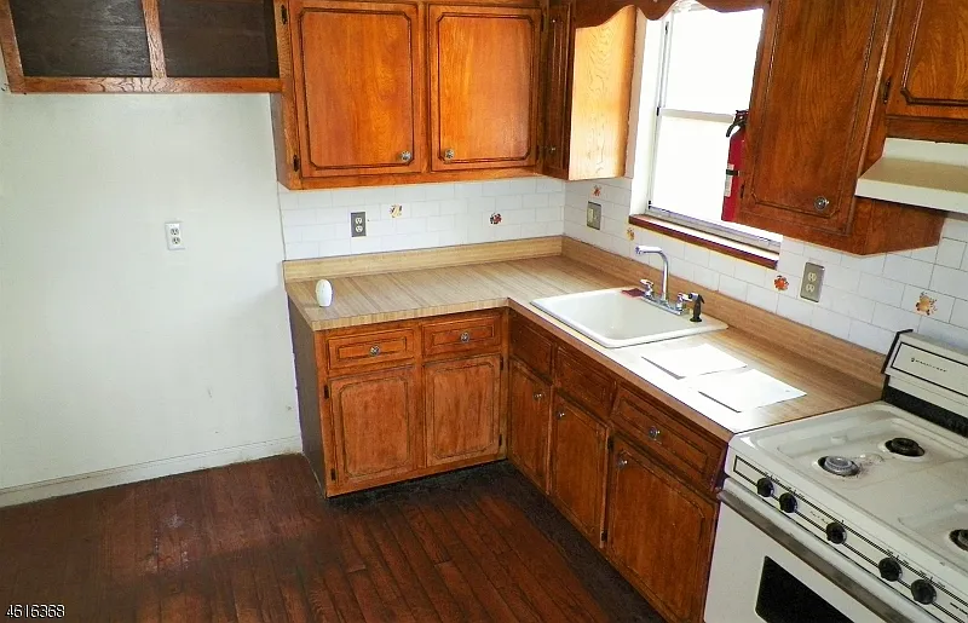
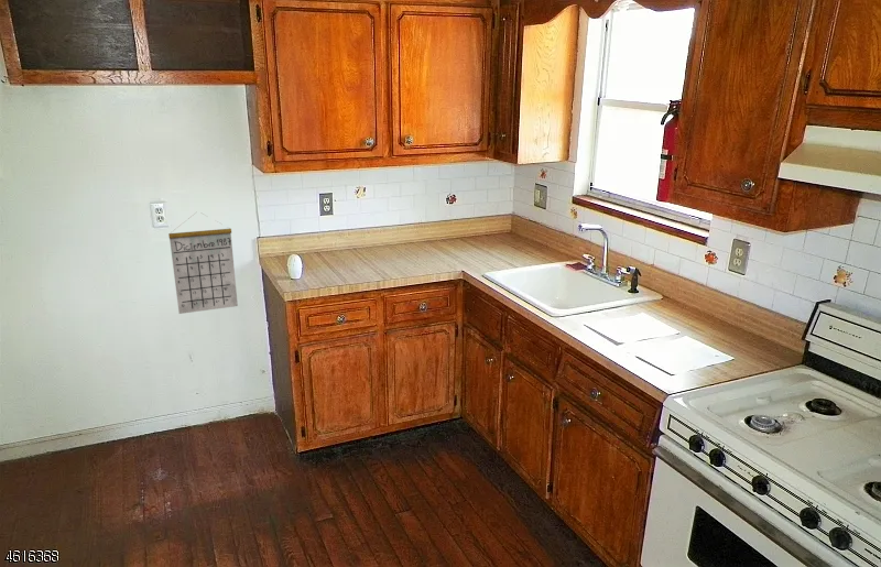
+ calendar [167,212,239,315]
